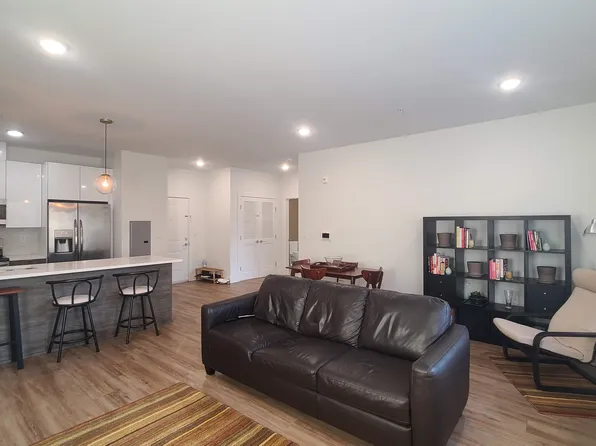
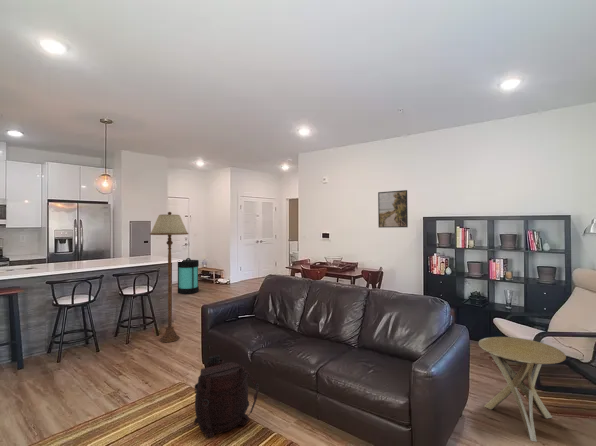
+ backpack [193,354,260,439]
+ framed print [377,189,409,229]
+ lantern [177,257,200,295]
+ floor lamp [149,211,189,343]
+ side table [477,336,567,442]
